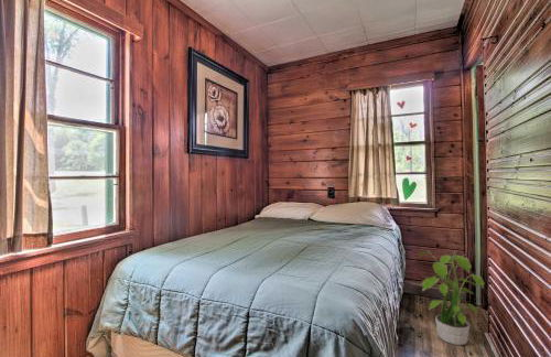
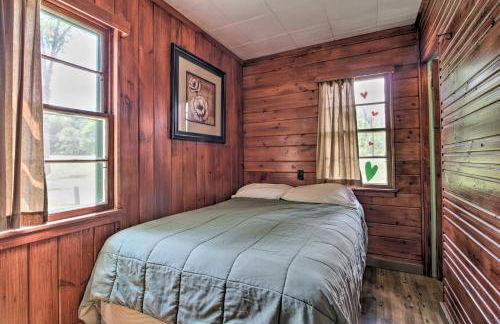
- potted plant [419,249,485,346]
